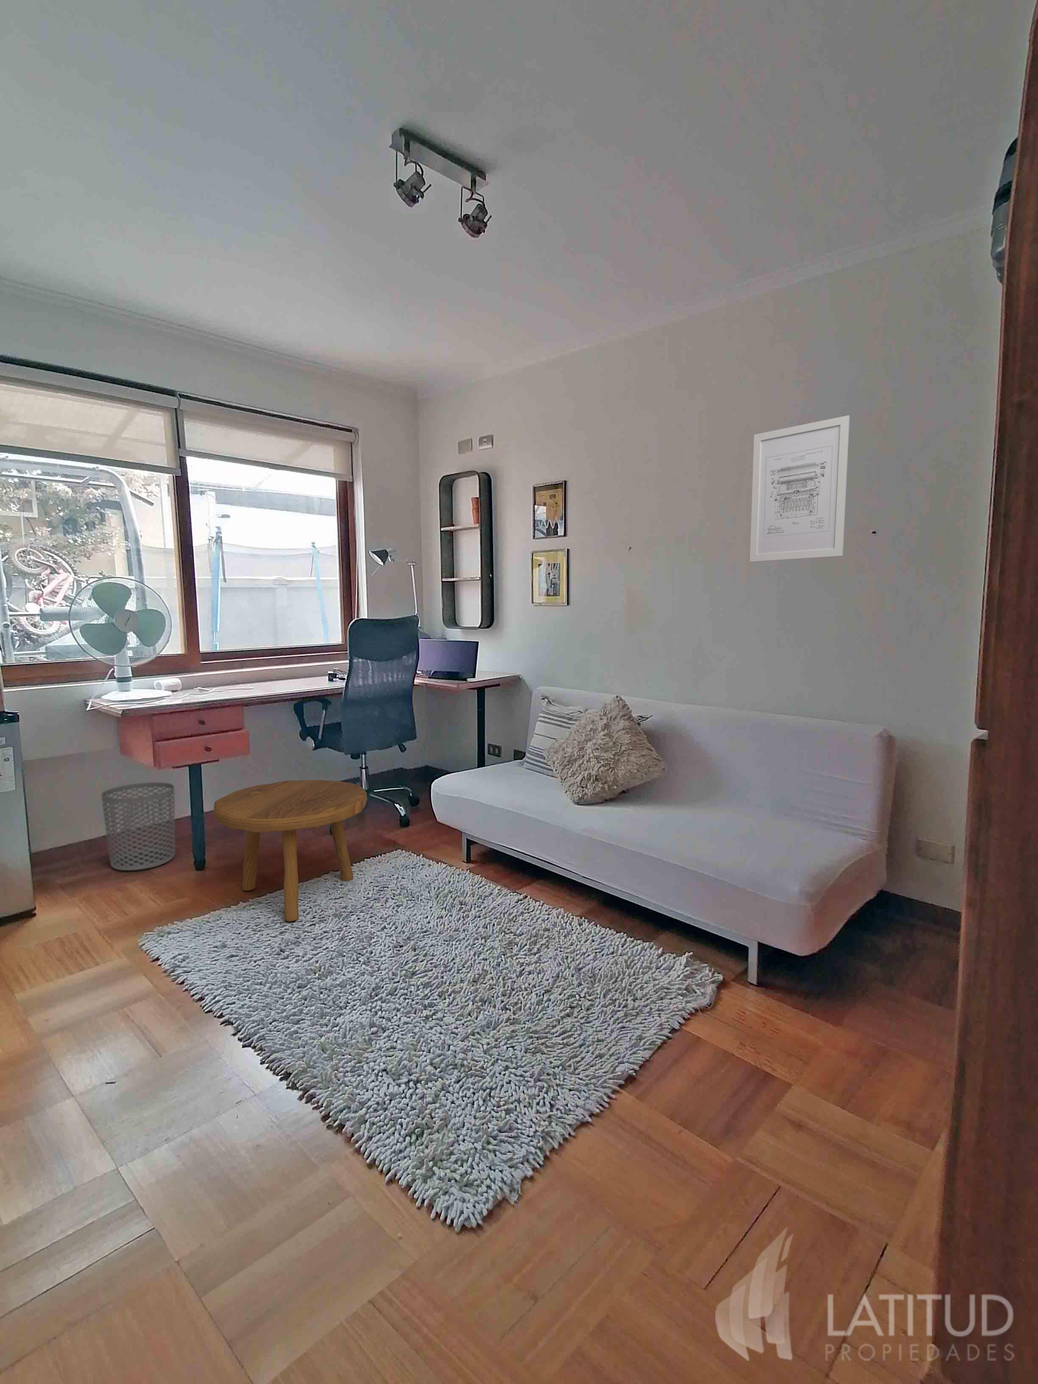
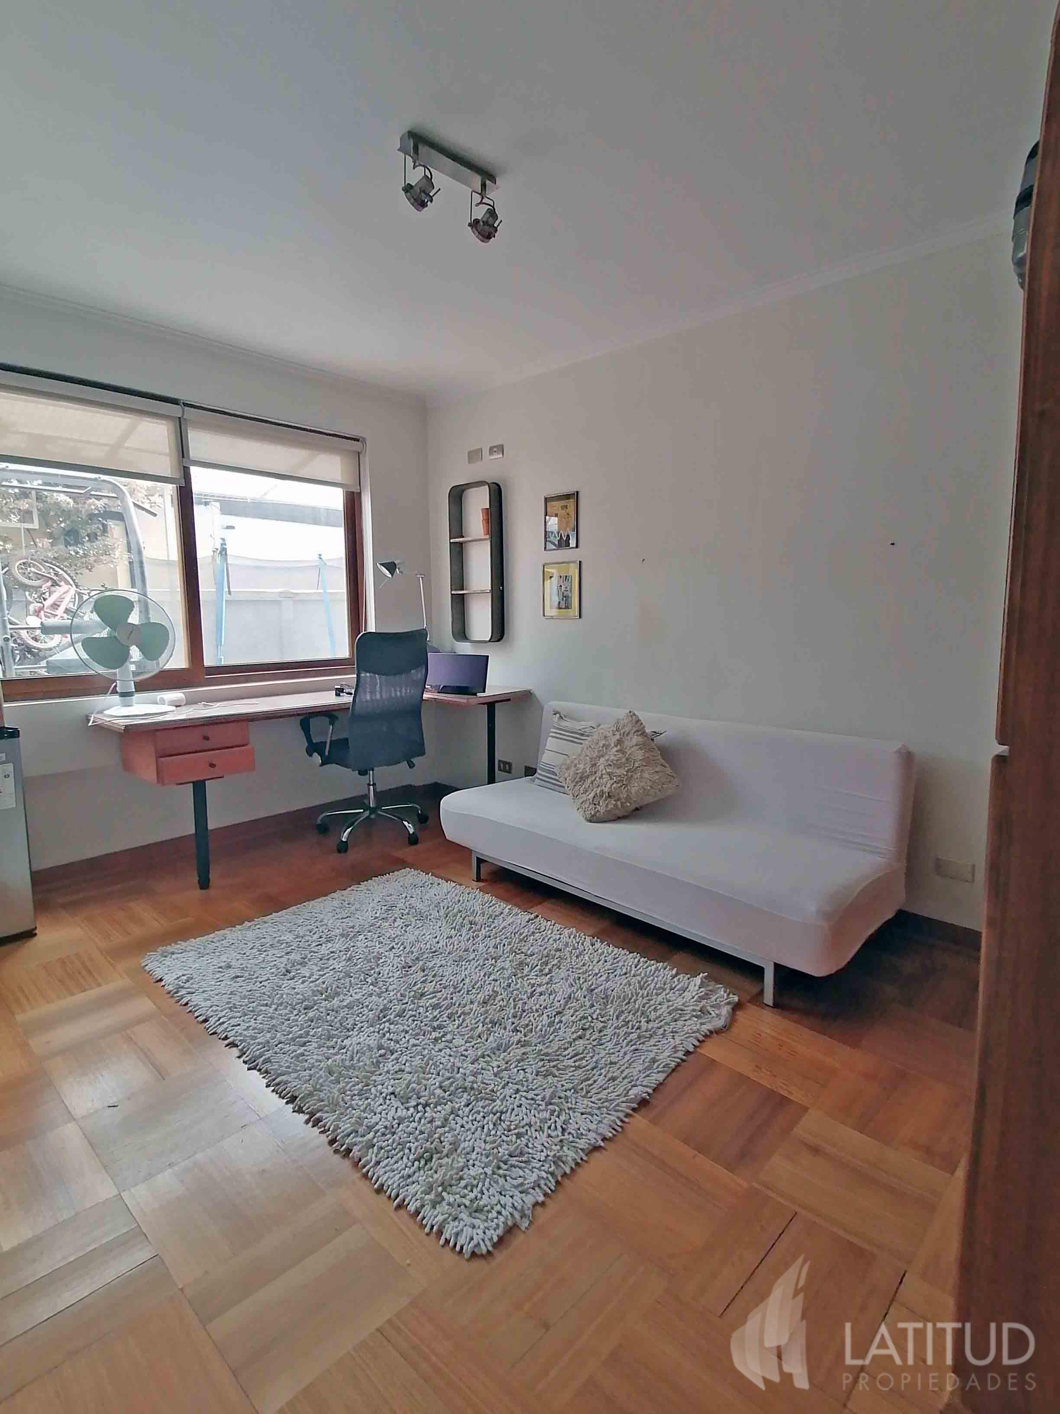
- footstool [214,780,367,922]
- waste bin [101,781,176,871]
- wall art [749,415,850,562]
